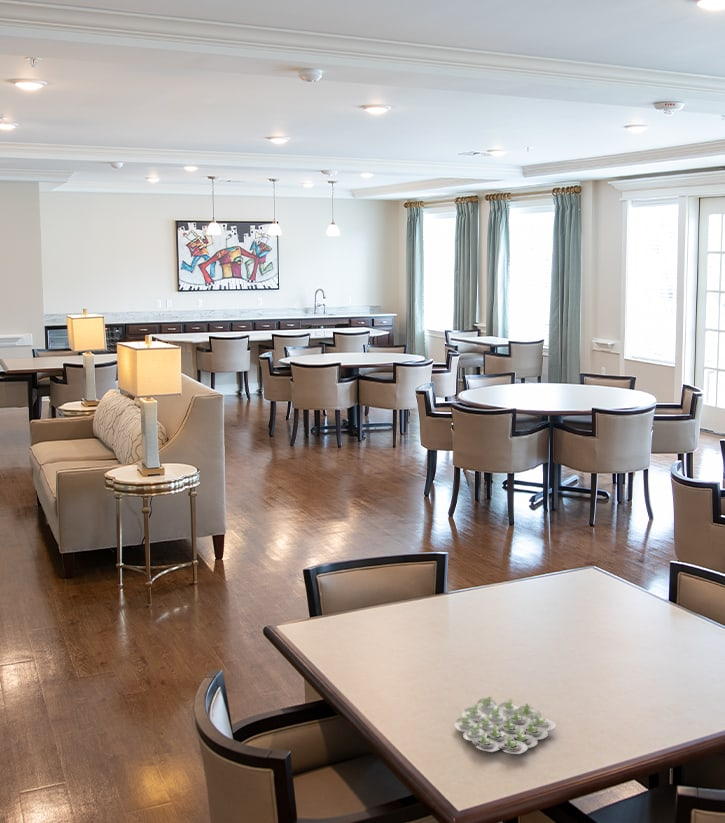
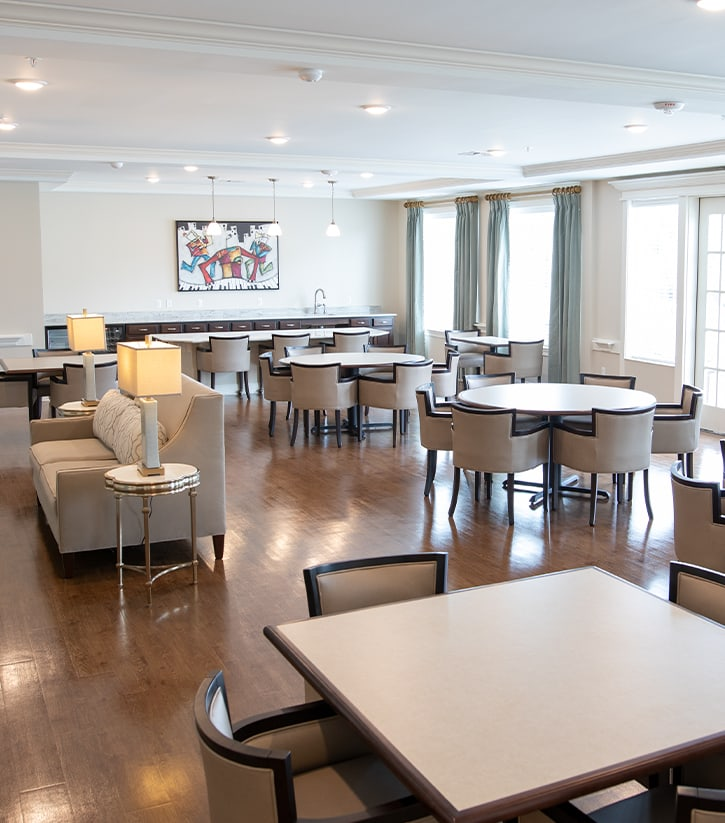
- teacup [453,696,557,755]
